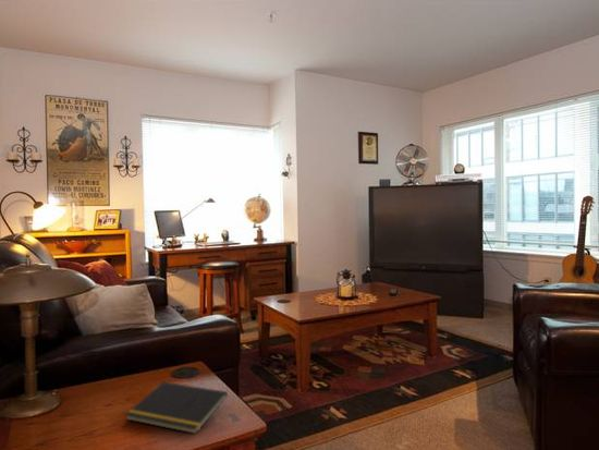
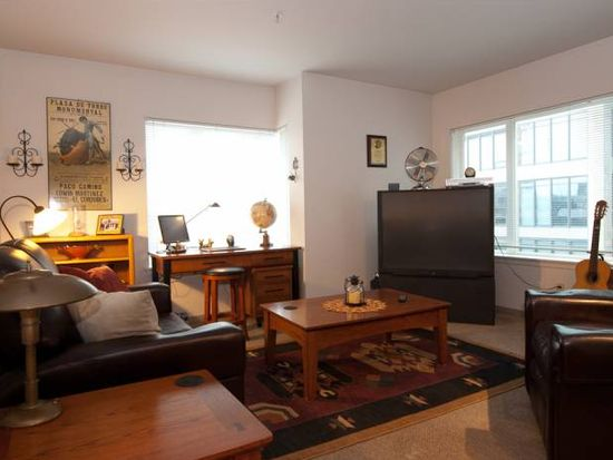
- notepad [124,380,229,435]
